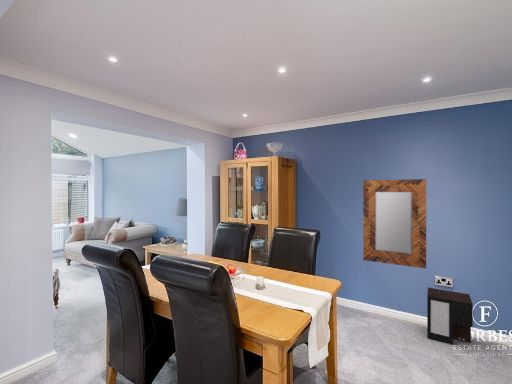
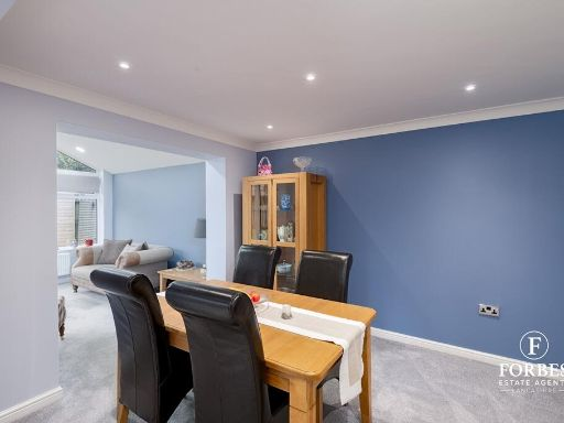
- home mirror [362,178,427,270]
- speaker [426,287,474,346]
